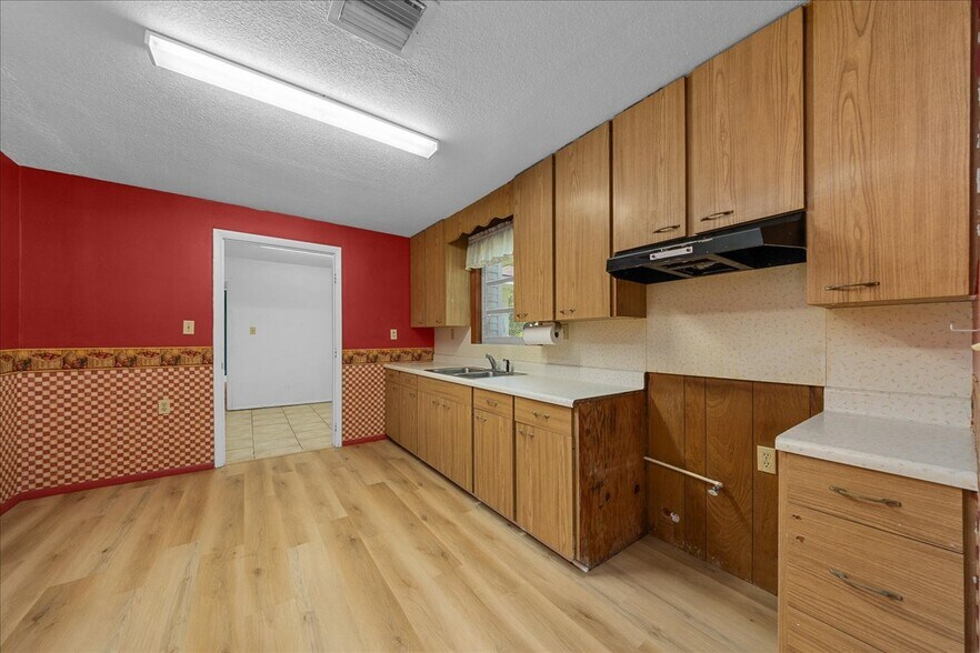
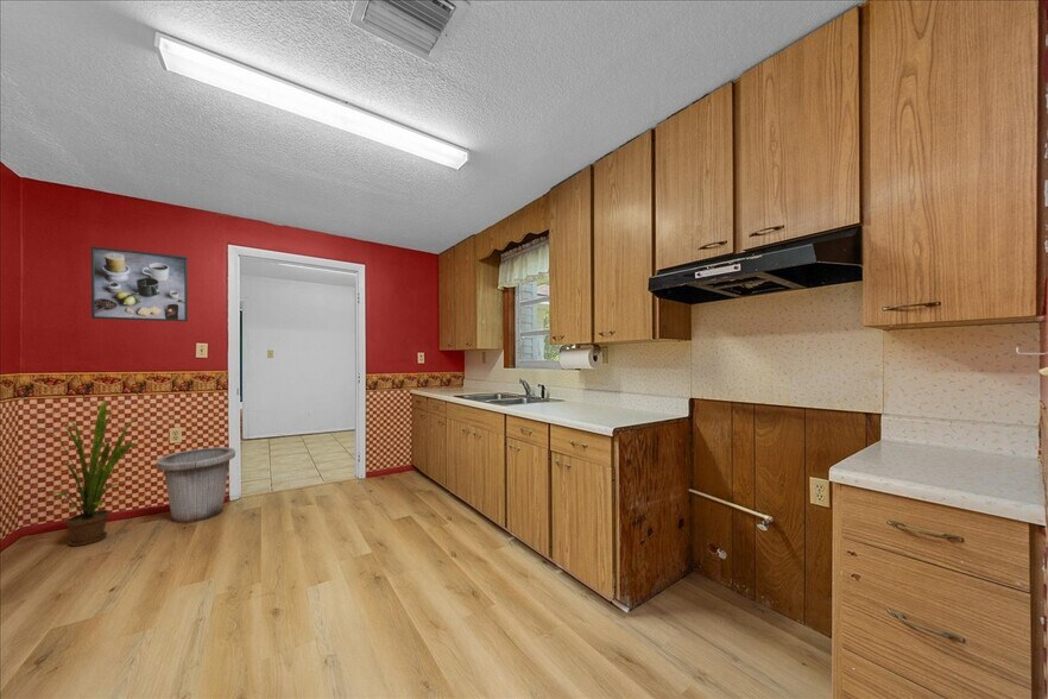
+ house plant [27,399,139,547]
+ trash can [156,446,236,524]
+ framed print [90,245,189,322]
